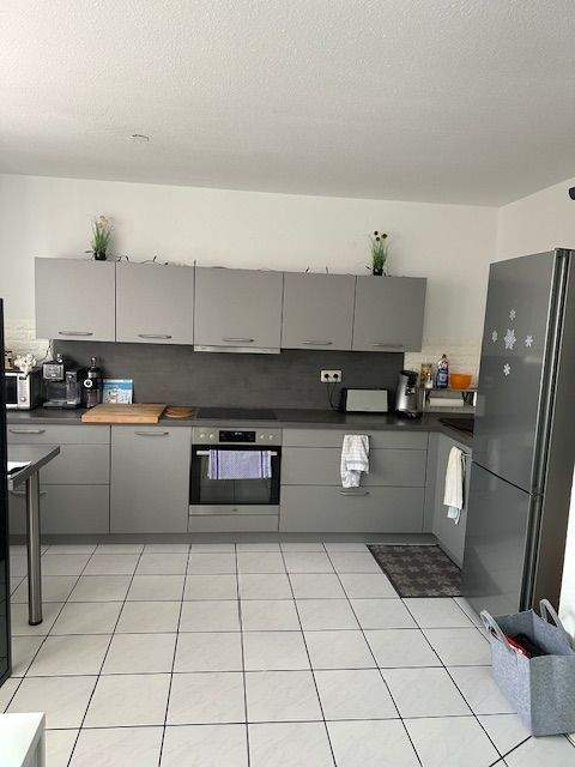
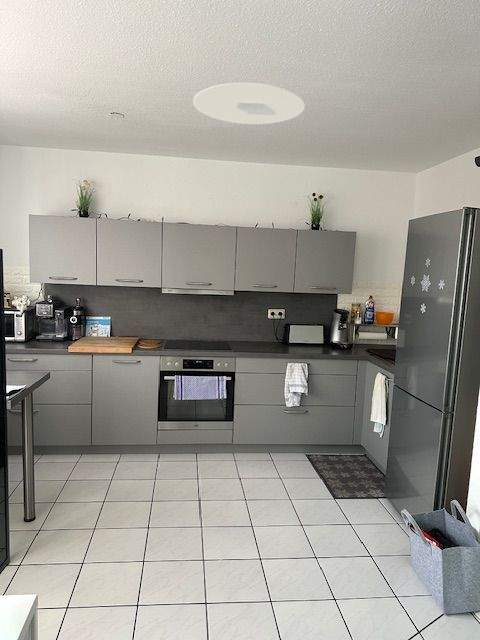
+ ceiling light [192,82,306,125]
